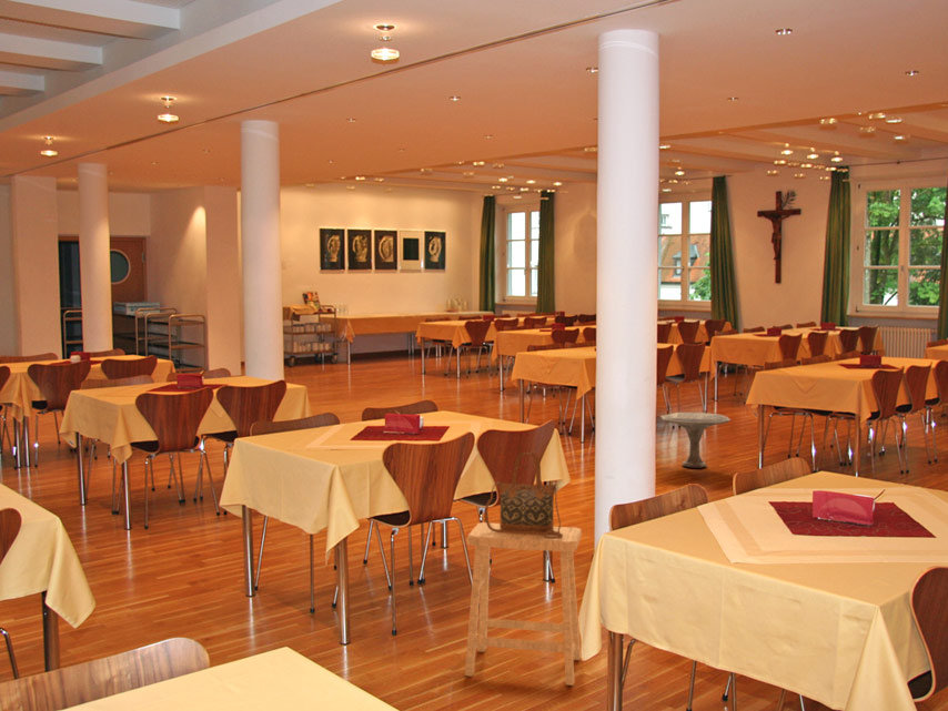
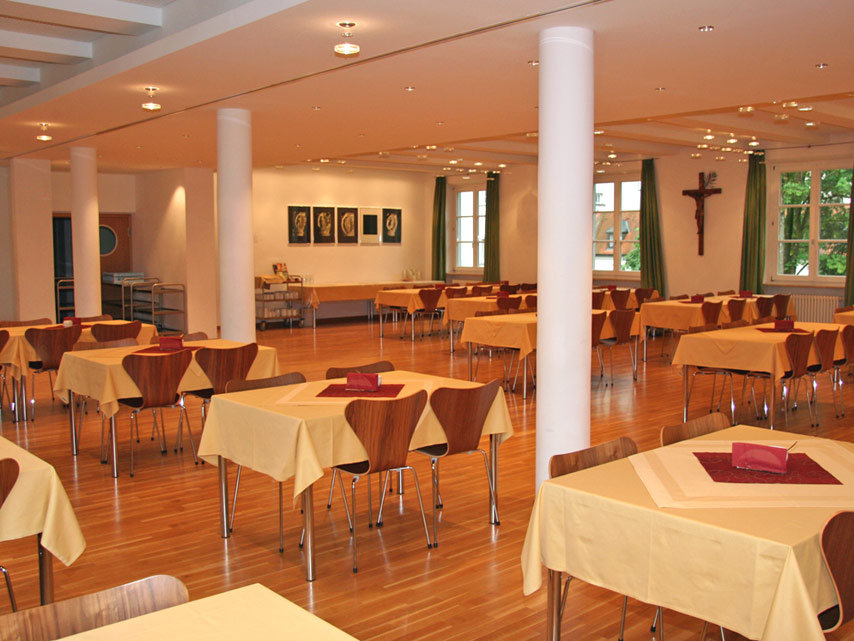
- handbag [484,451,563,539]
- stool [464,521,583,687]
- side table [659,412,732,469]
